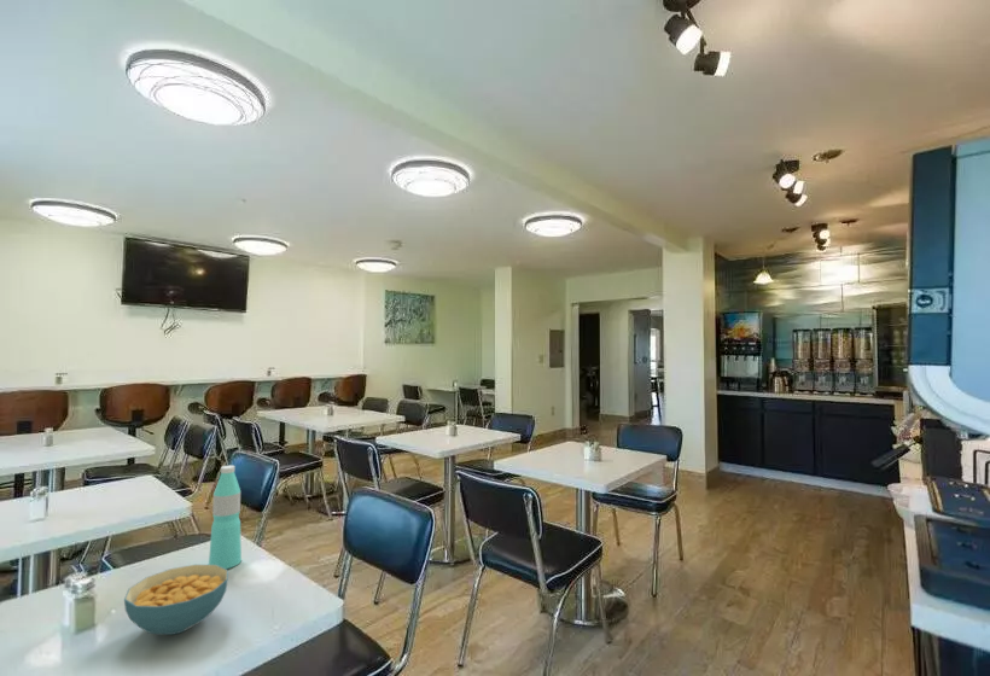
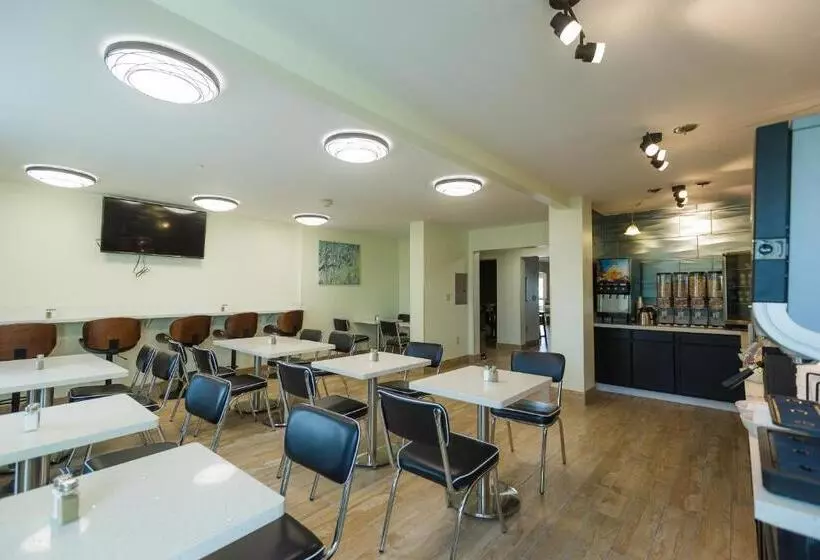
- water bottle [208,465,243,570]
- cereal bowl [123,564,229,636]
